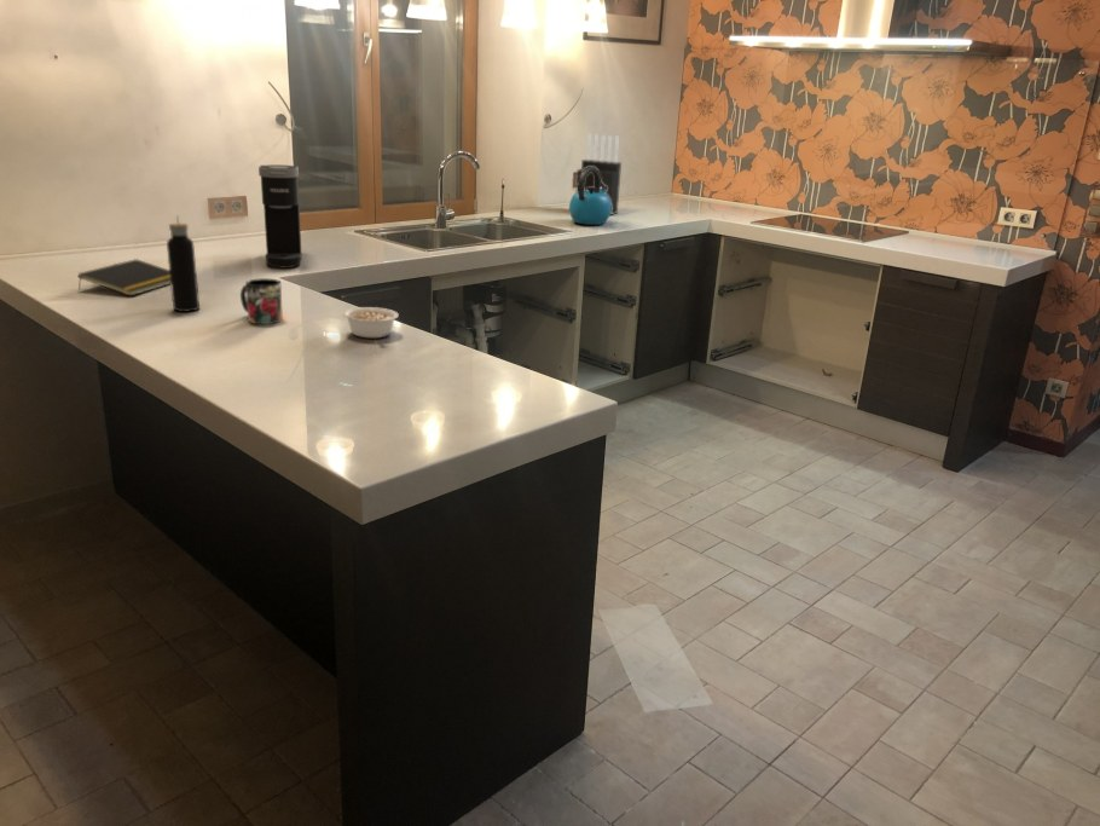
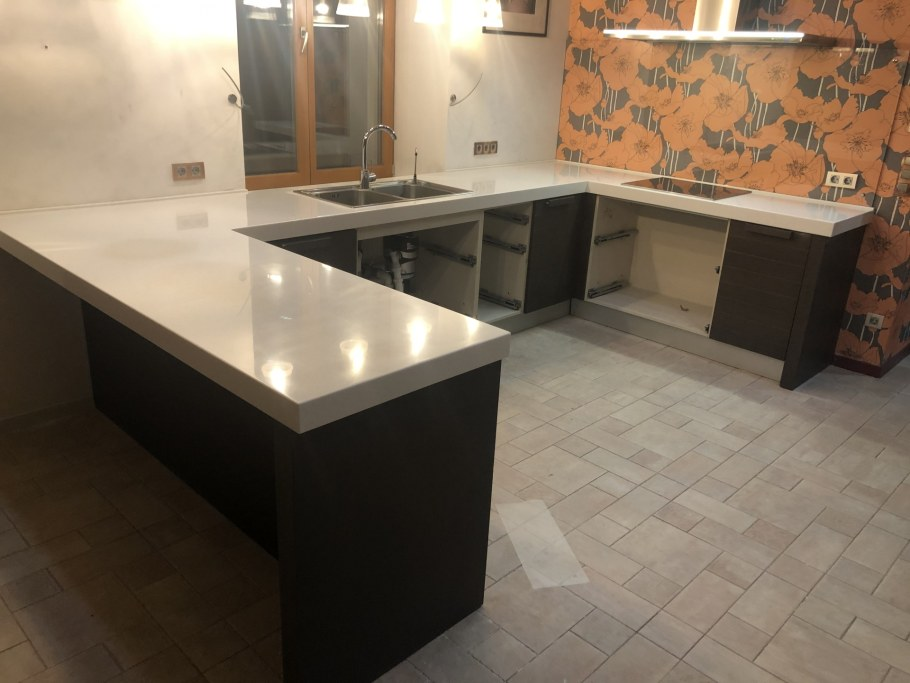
- water bottle [166,214,201,313]
- kettle [568,167,612,226]
- coffee maker [257,163,303,268]
- notepad [77,258,170,298]
- knife block [575,133,623,216]
- legume [342,306,400,339]
- mug [239,277,284,325]
